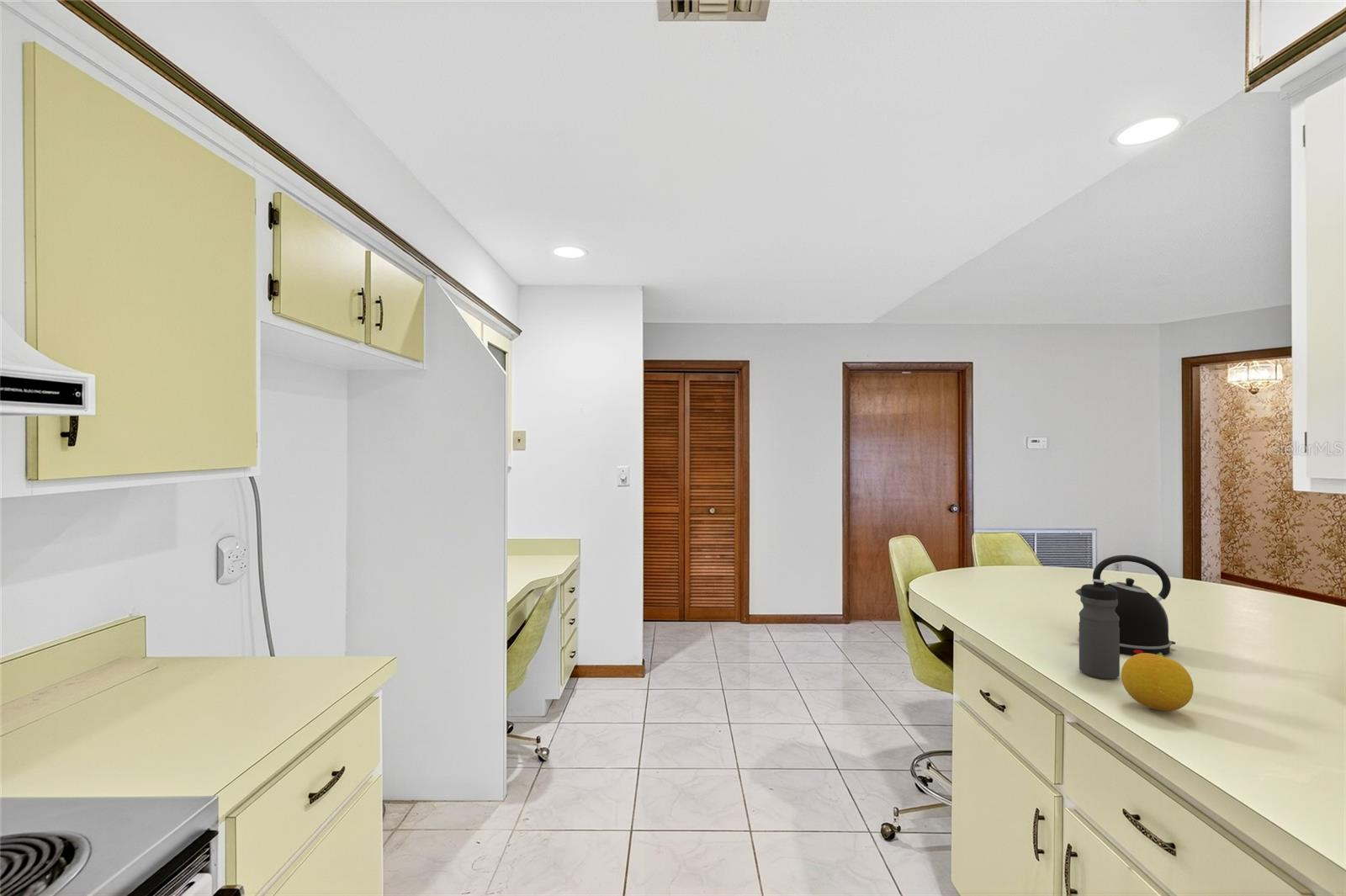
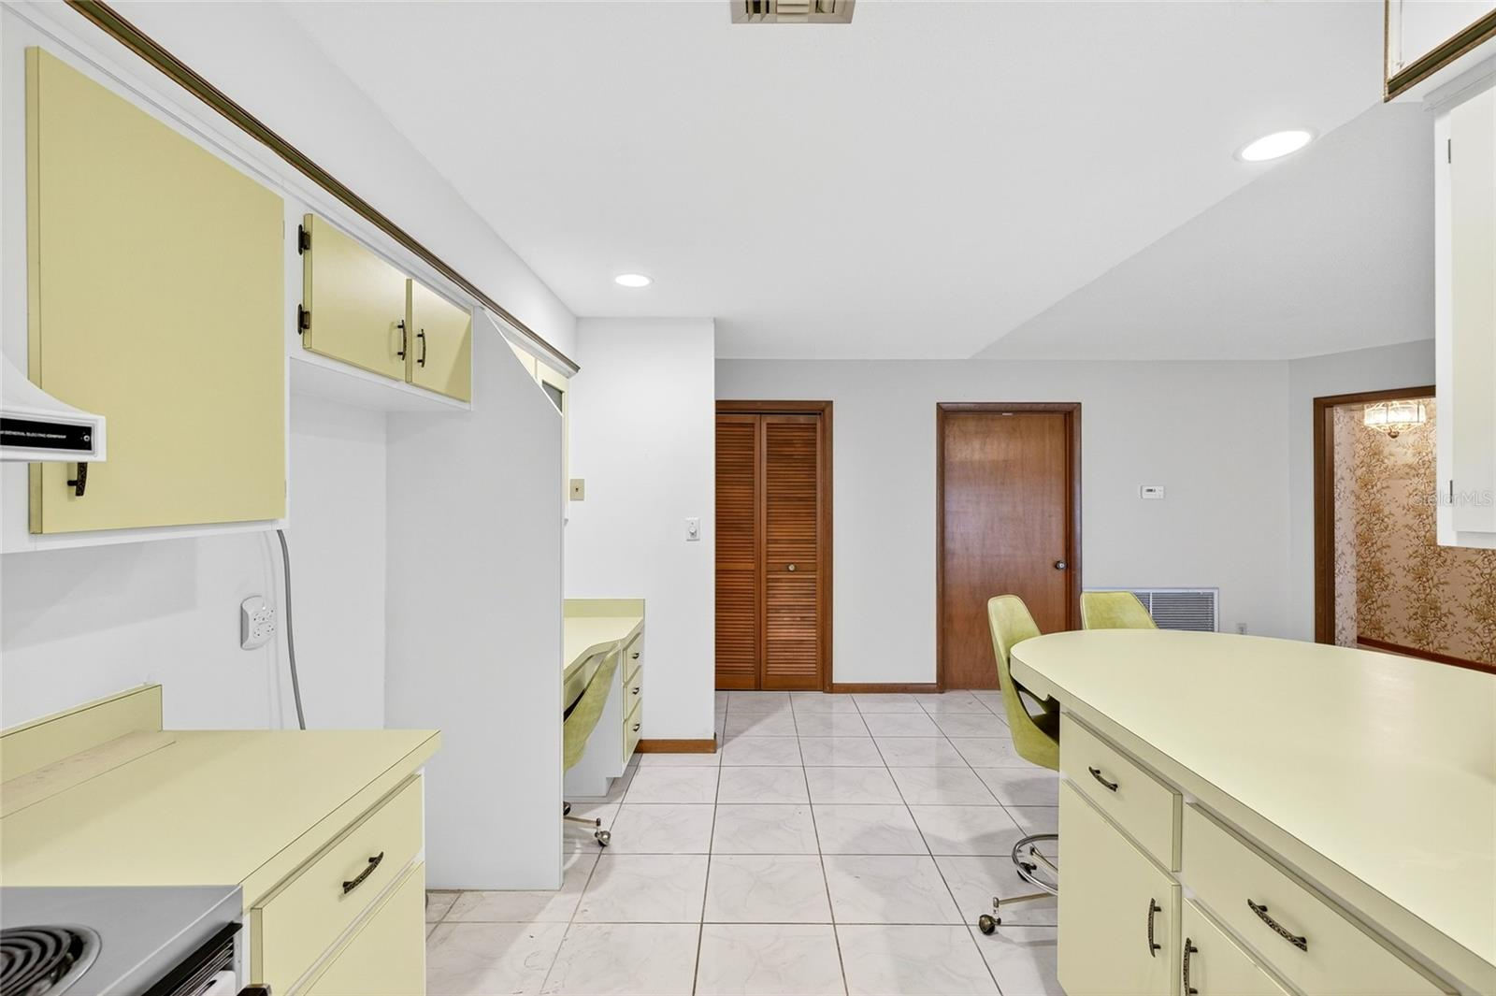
- kettle [1074,554,1176,656]
- fruit [1121,653,1195,712]
- water bottle [1078,579,1121,680]
